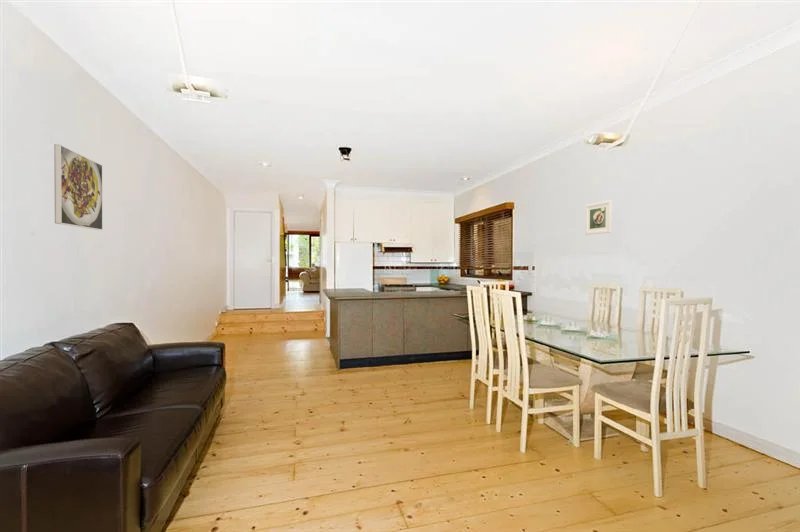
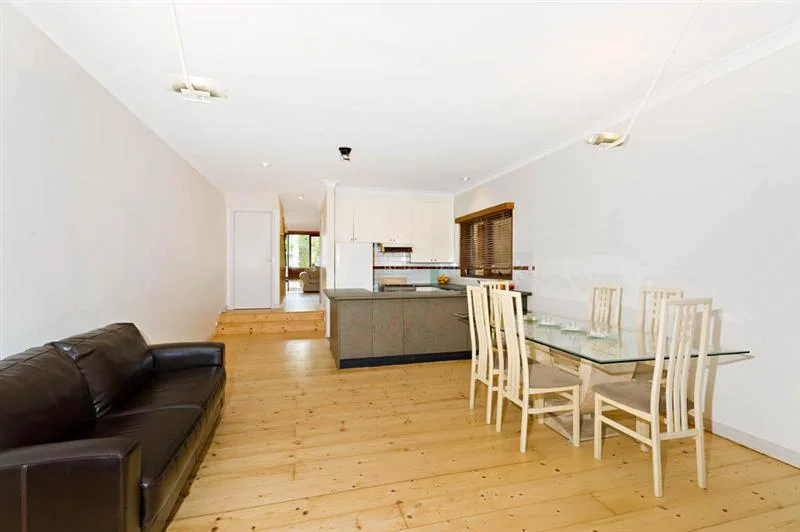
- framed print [584,199,613,236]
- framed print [53,143,104,231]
